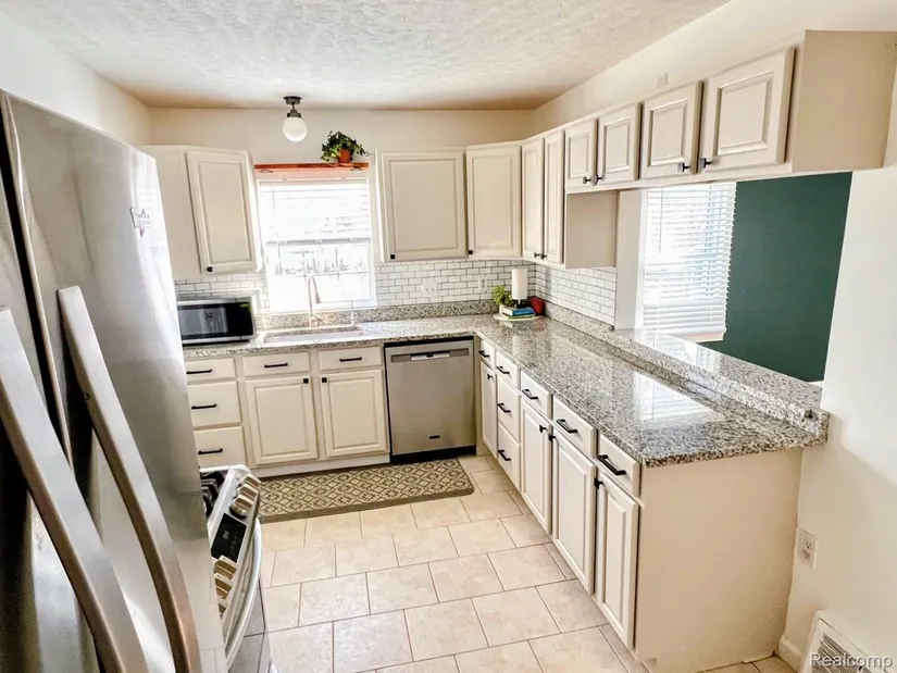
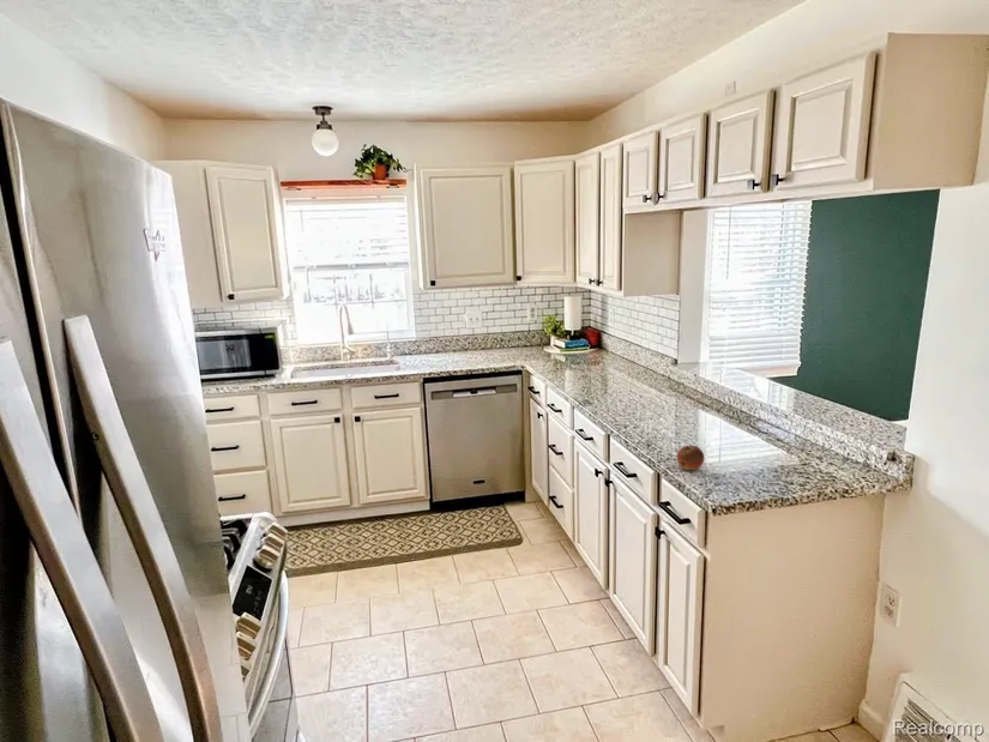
+ fruit [676,445,705,471]
